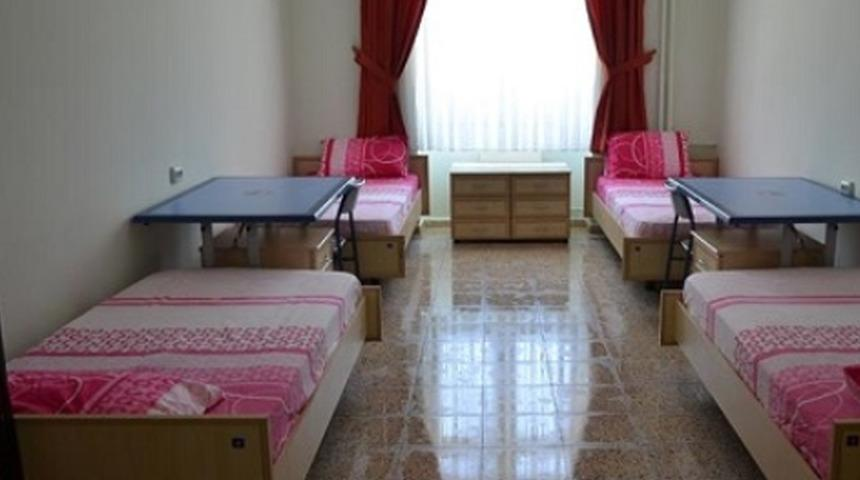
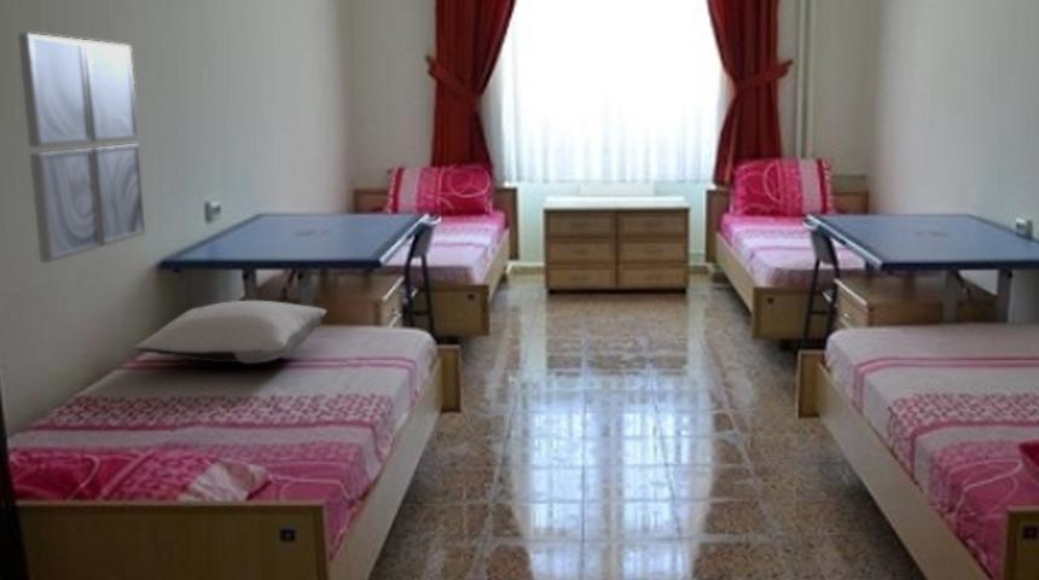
+ pillow [133,300,329,365]
+ wall art [17,33,146,263]
